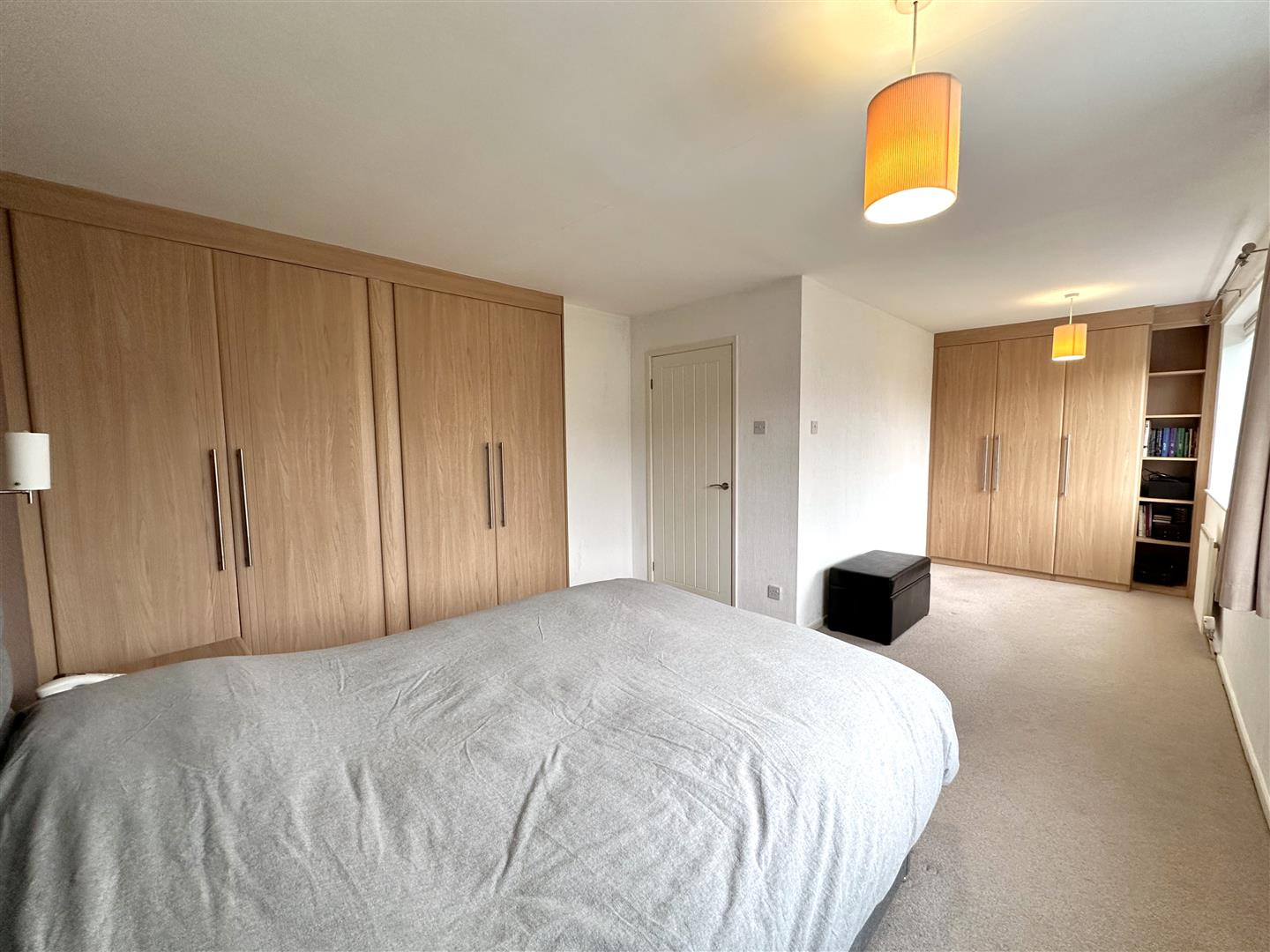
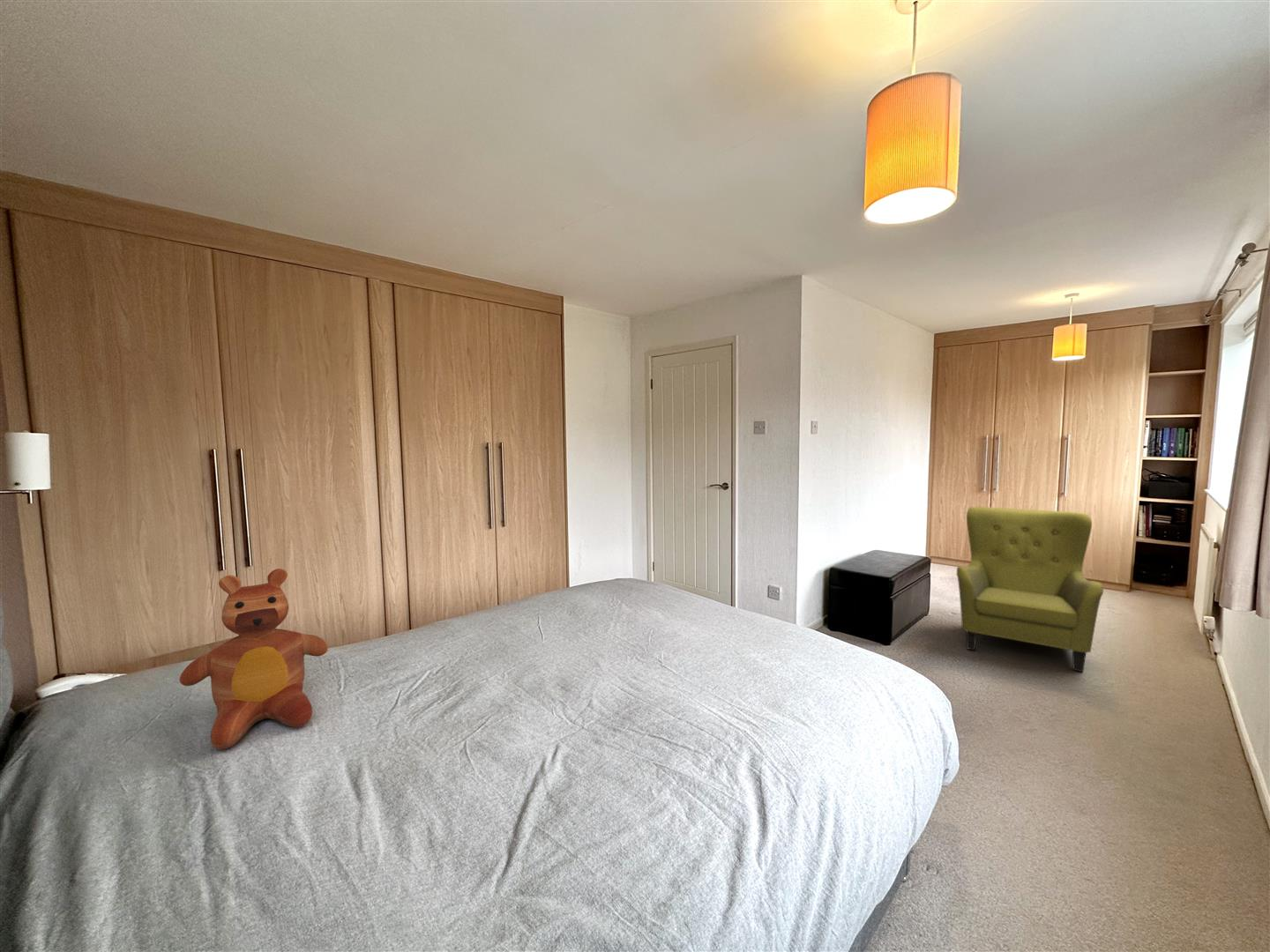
+ teddy bear [178,568,329,750]
+ armchair [956,506,1104,673]
